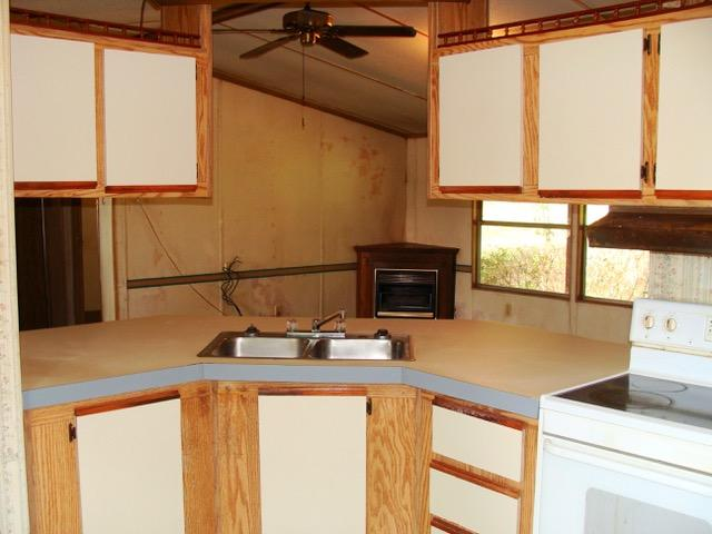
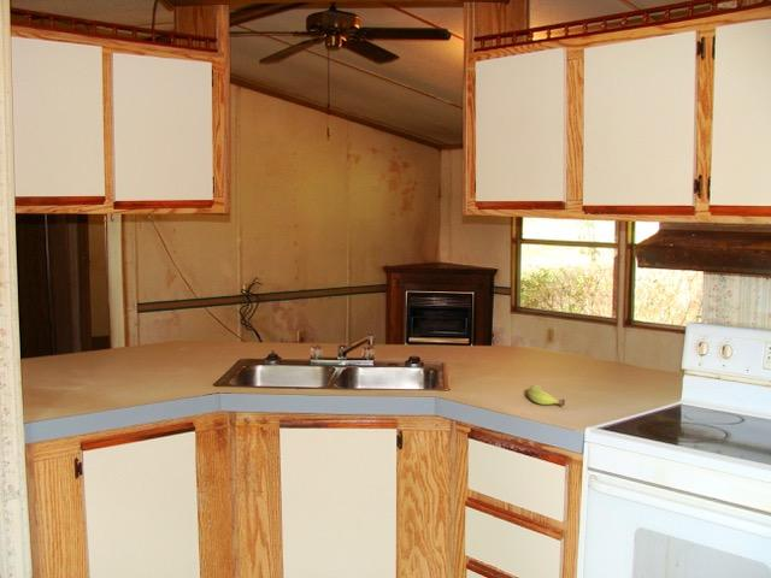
+ fruit [526,383,566,407]
